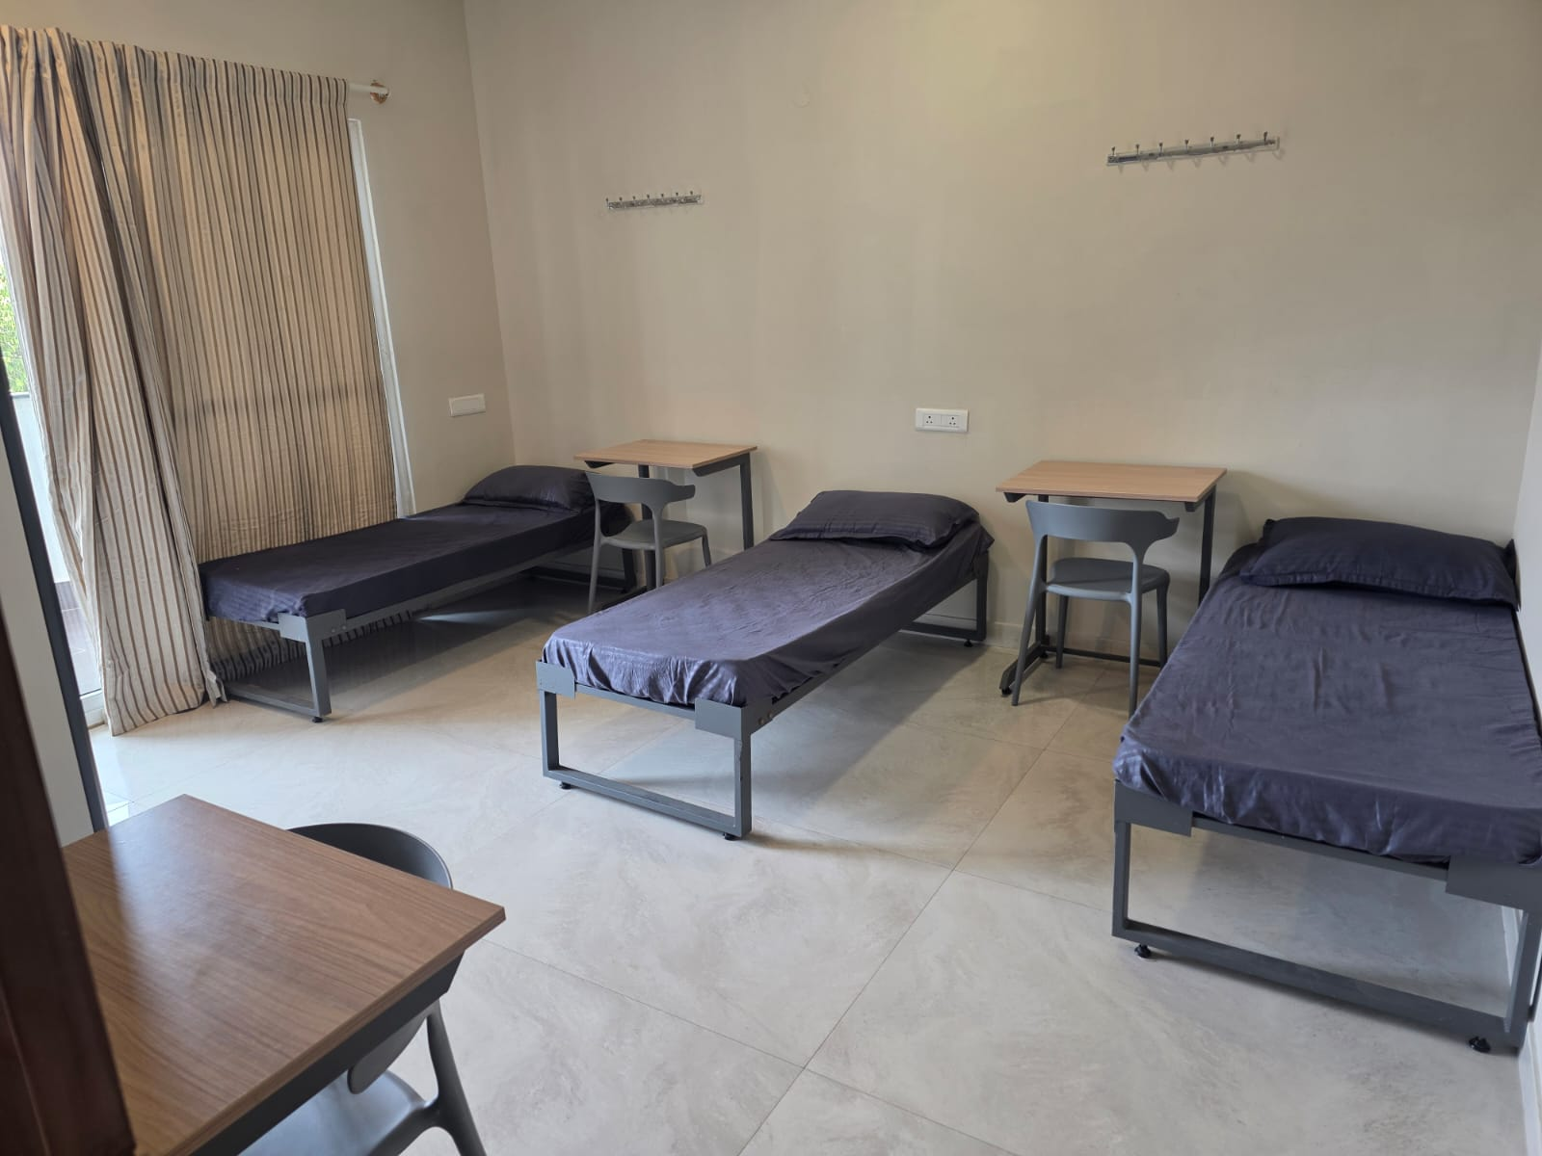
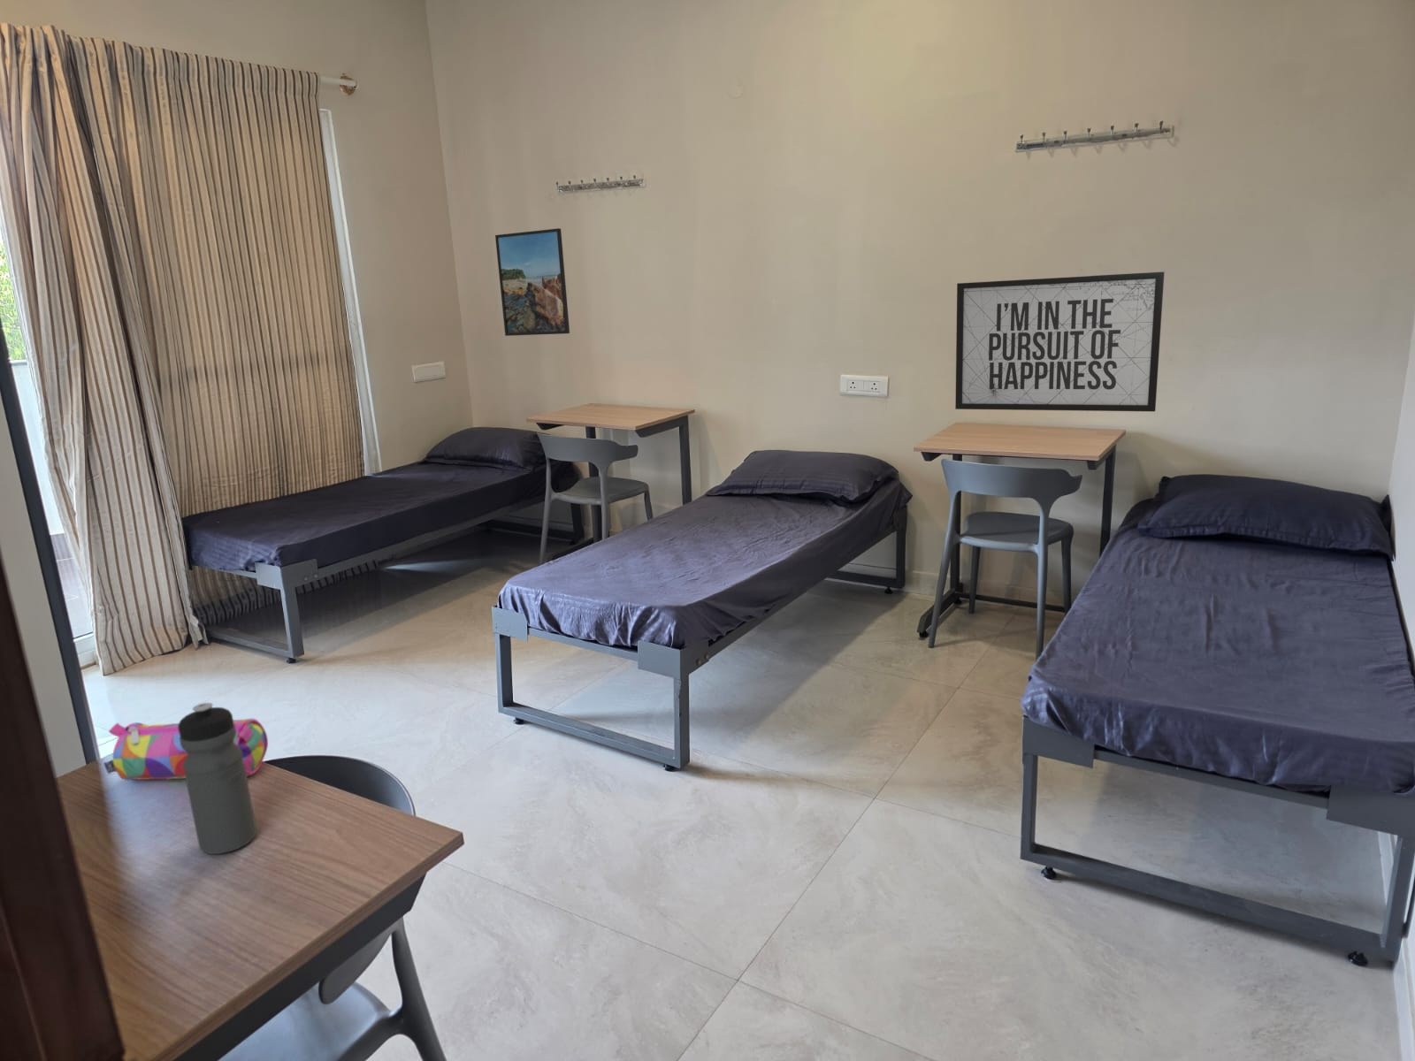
+ pencil case [103,718,269,781]
+ mirror [954,271,1165,412]
+ water bottle [178,702,257,855]
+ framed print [495,227,570,337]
